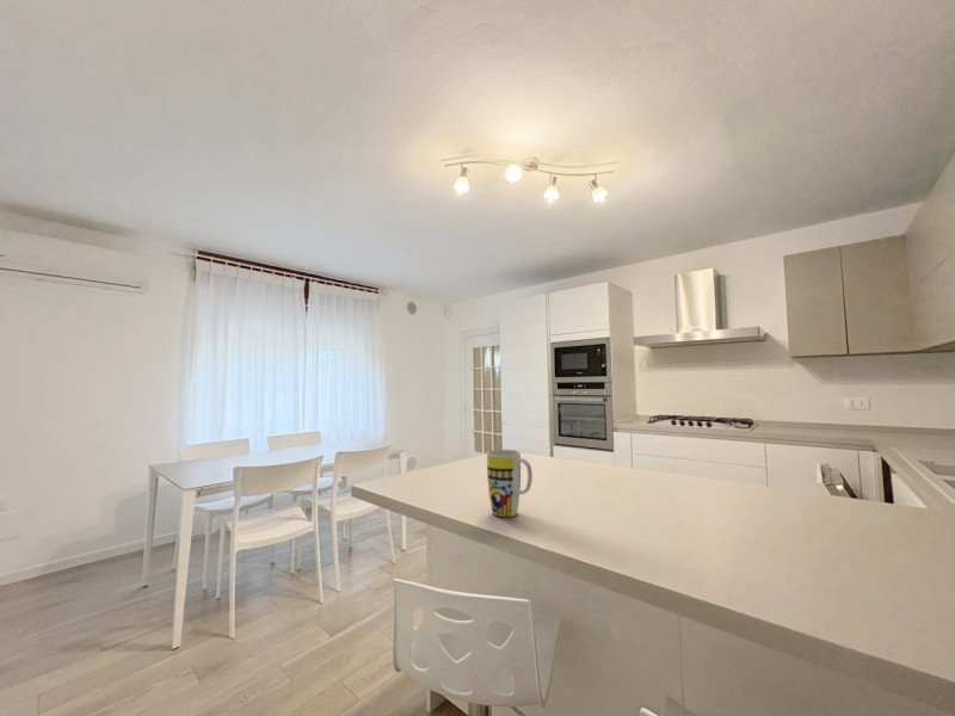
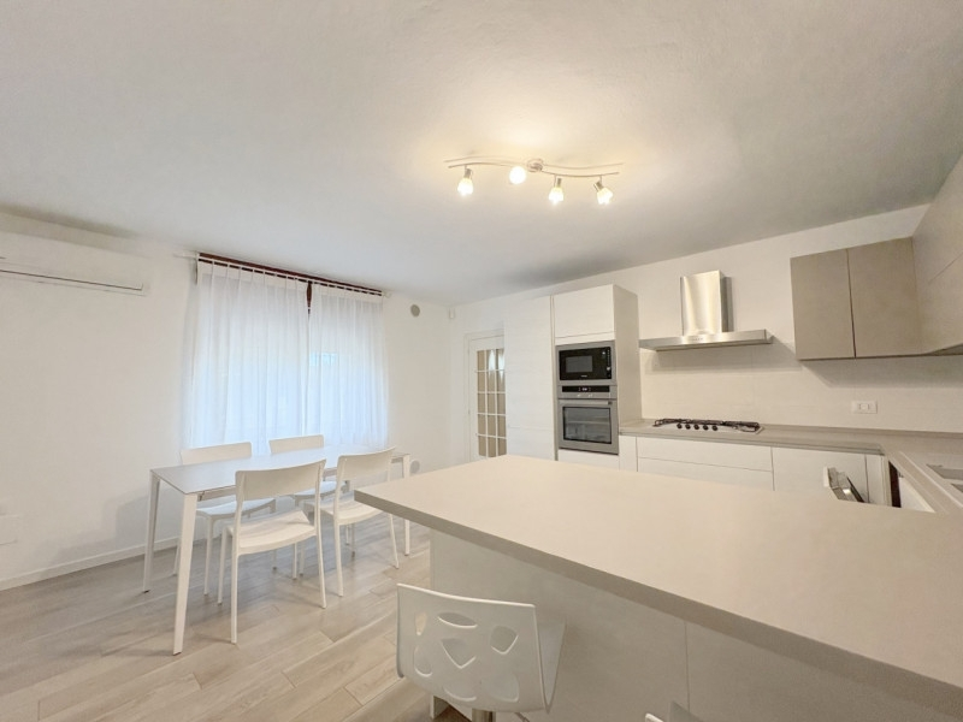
- mug [486,449,534,518]
